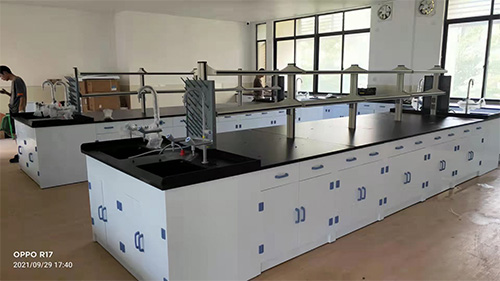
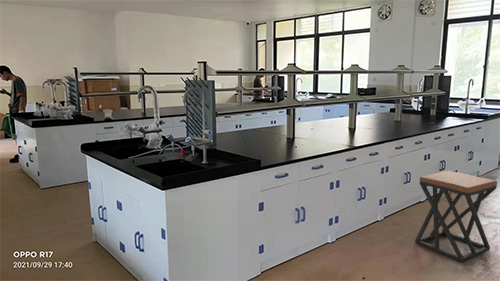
+ stool [414,169,498,263]
